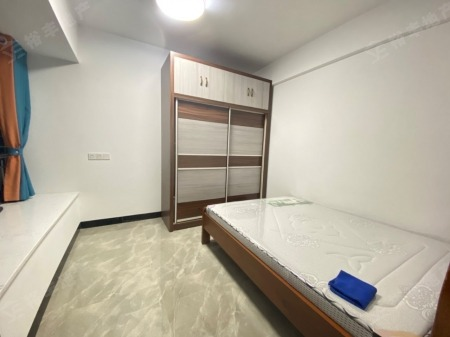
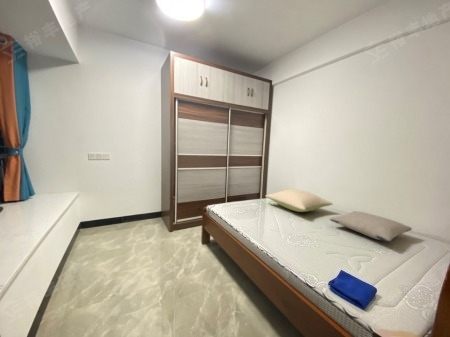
+ pillow [265,188,334,213]
+ pillow [329,210,413,243]
